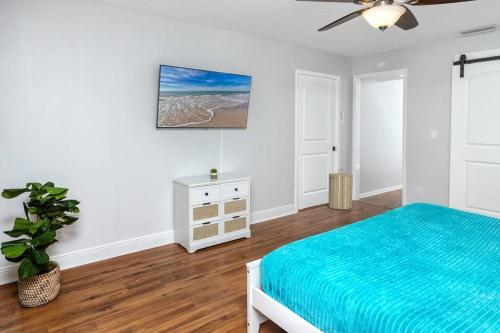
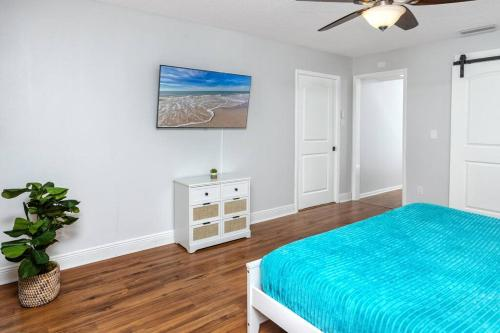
- laundry hamper [328,168,354,211]
